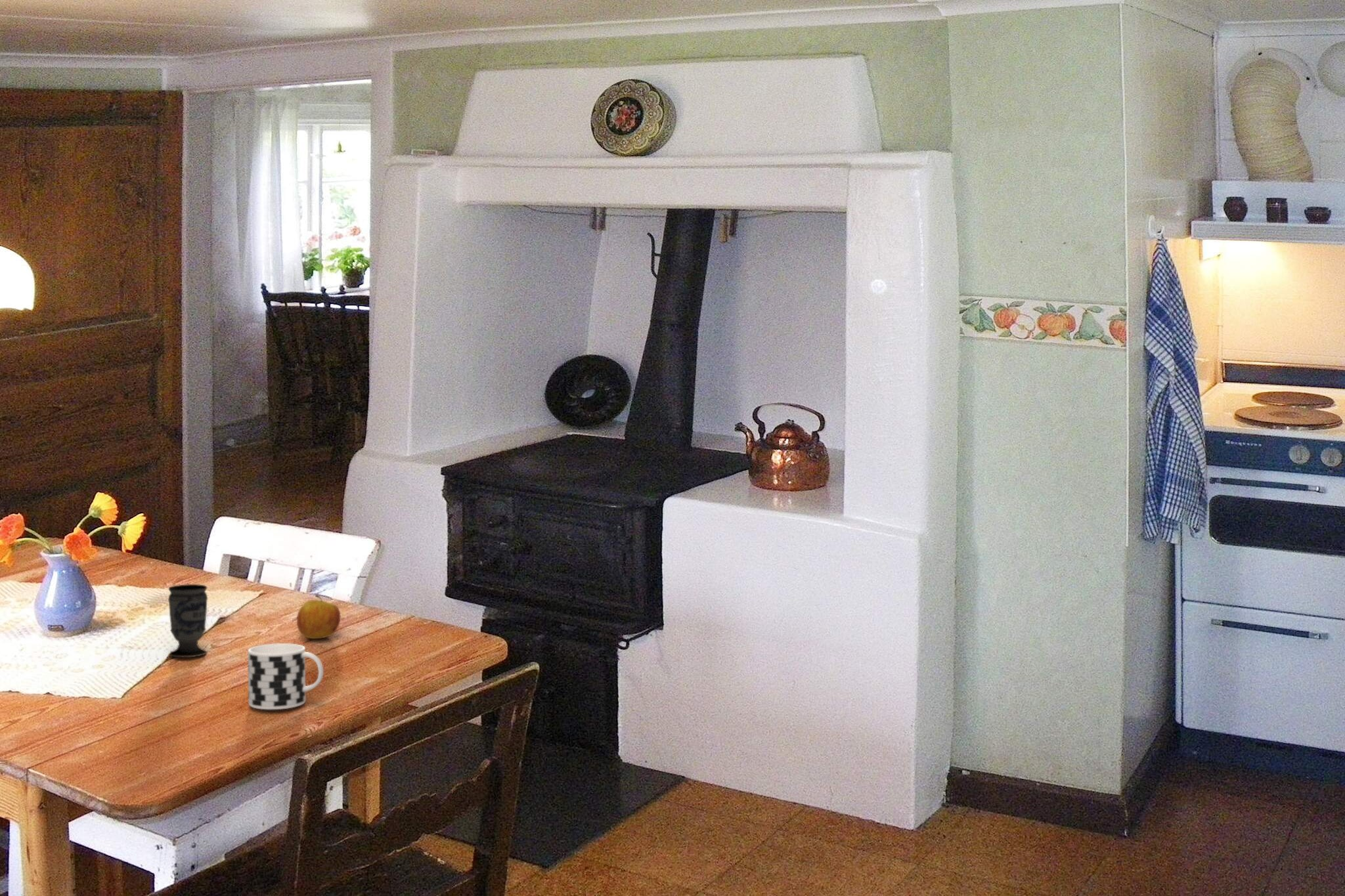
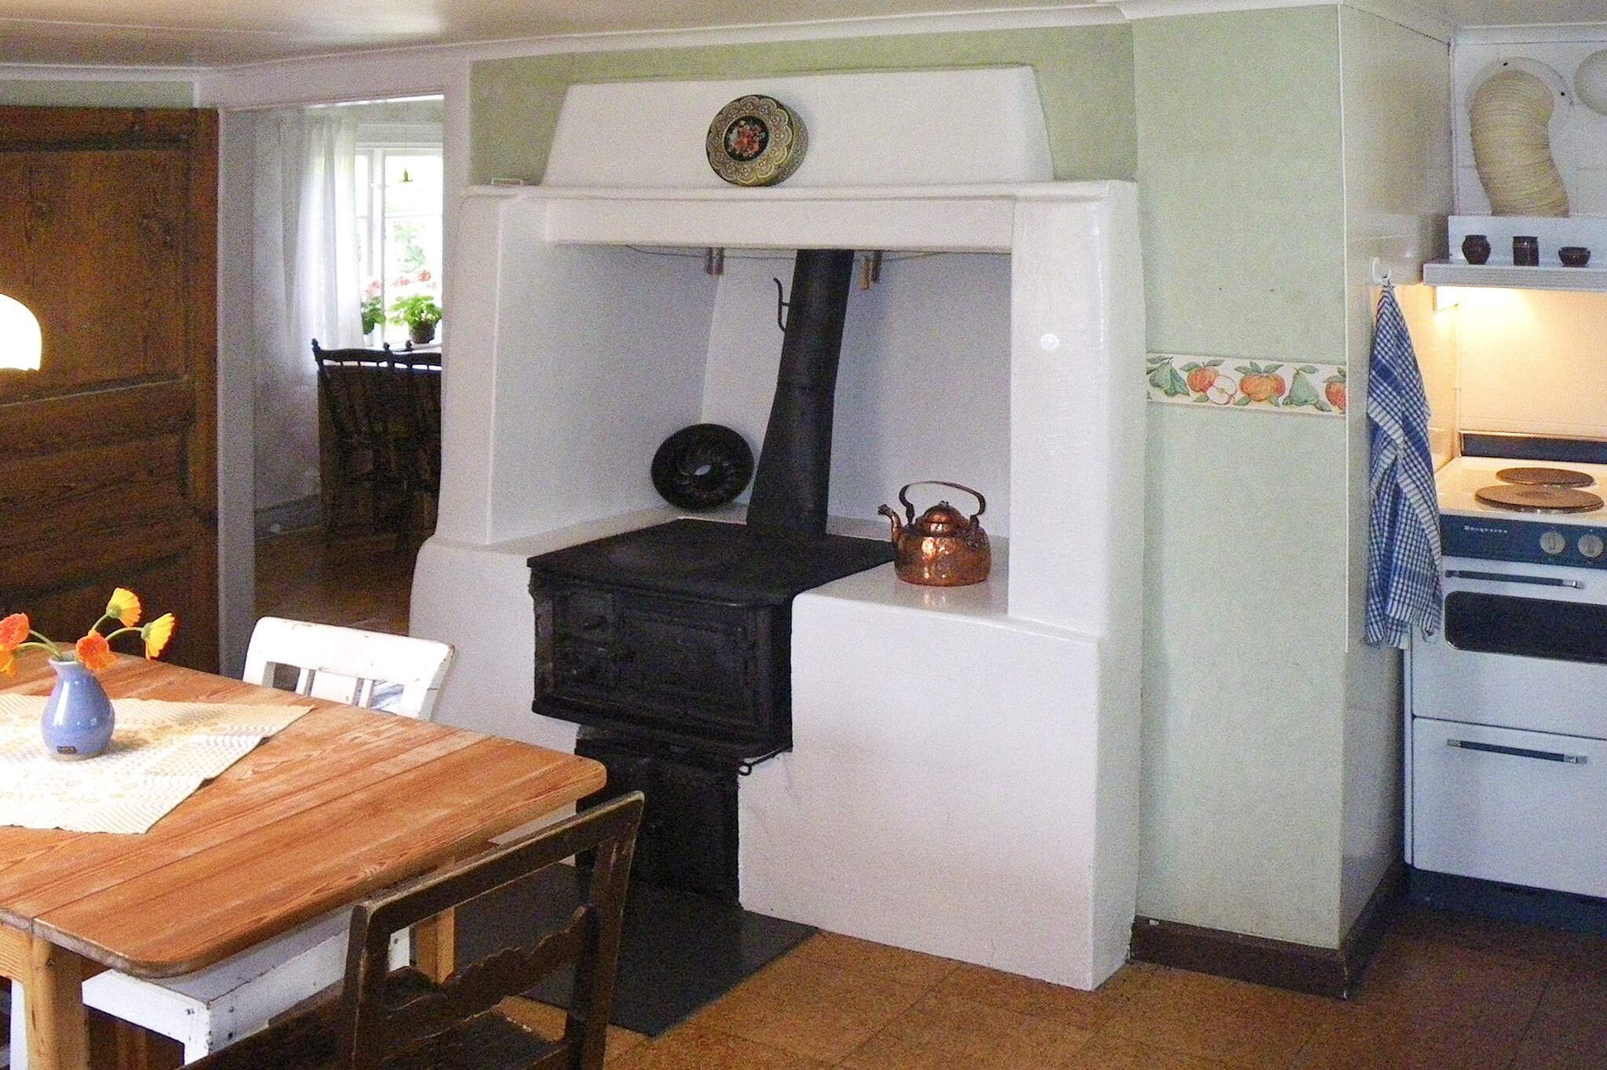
- apple [296,594,341,639]
- cup [248,643,324,710]
- cup [167,584,208,658]
